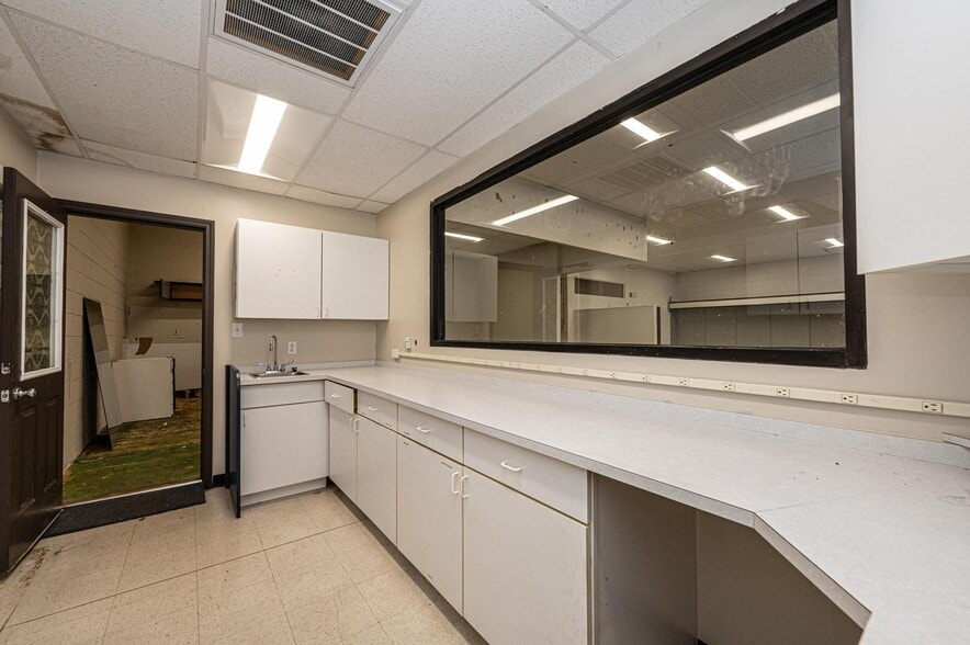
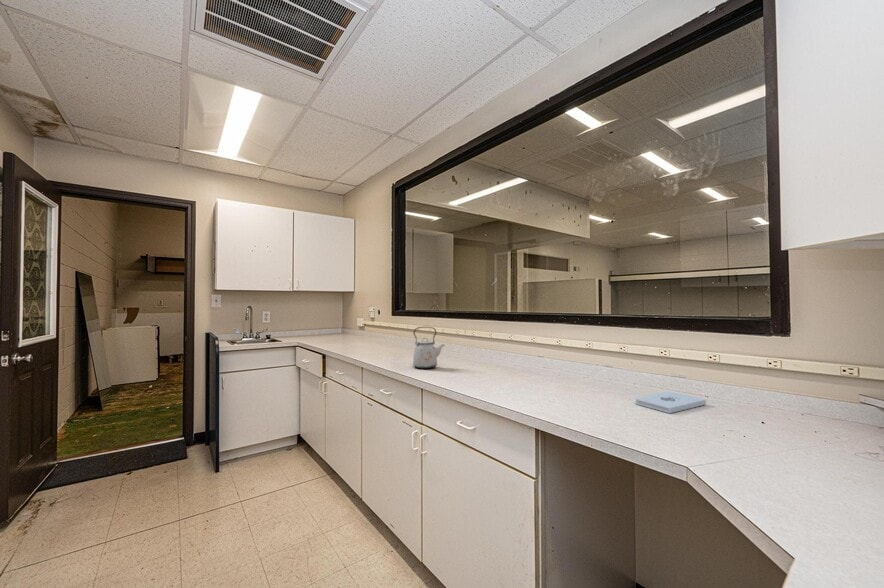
+ notepad [634,391,707,414]
+ kettle [412,326,446,370]
